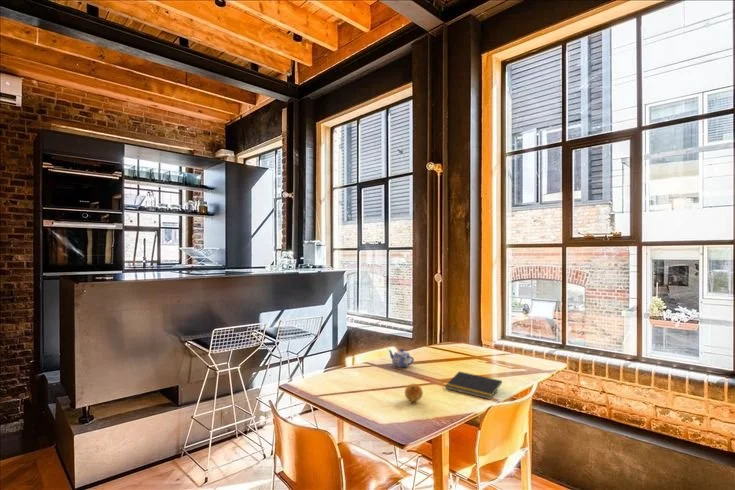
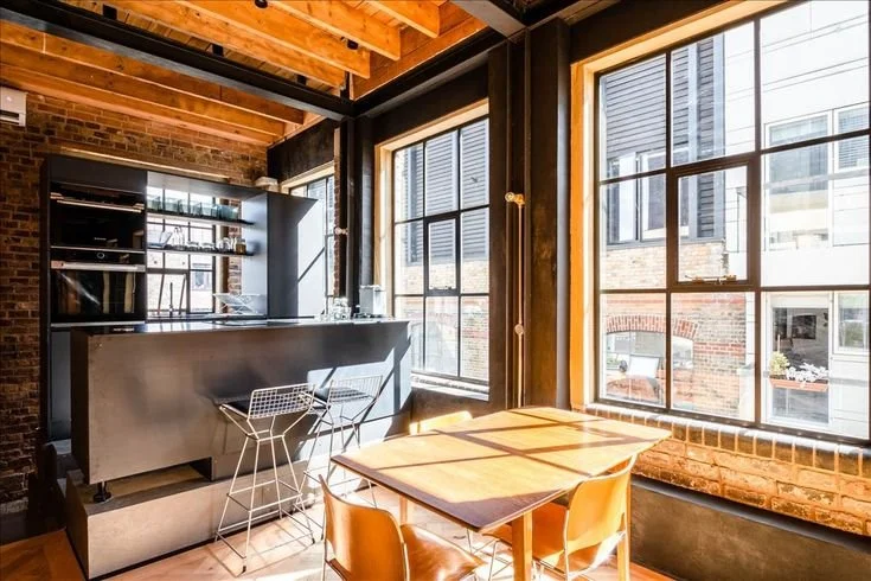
- notepad [444,370,503,400]
- fruit [404,383,424,403]
- teapot [388,348,415,368]
